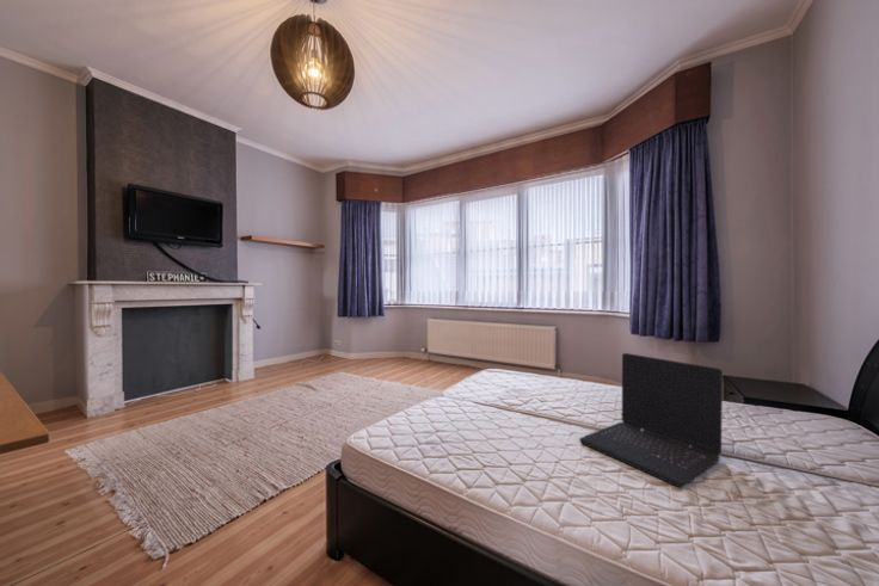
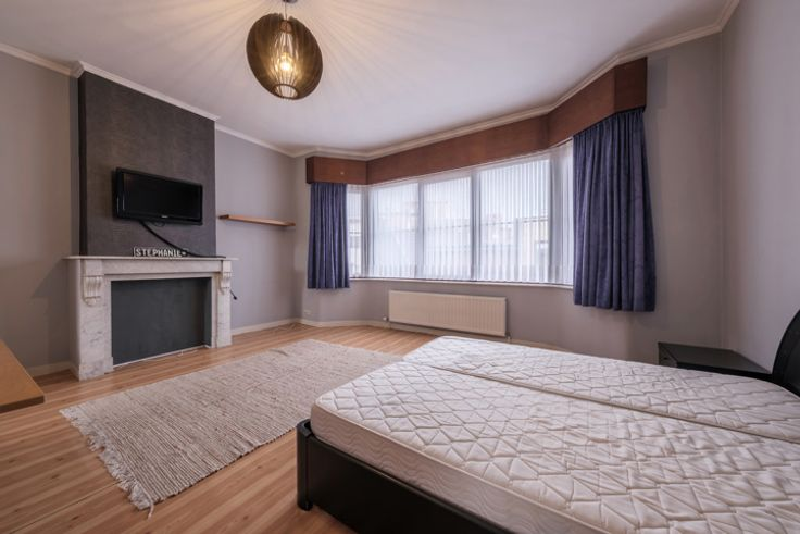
- laptop [579,352,724,488]
